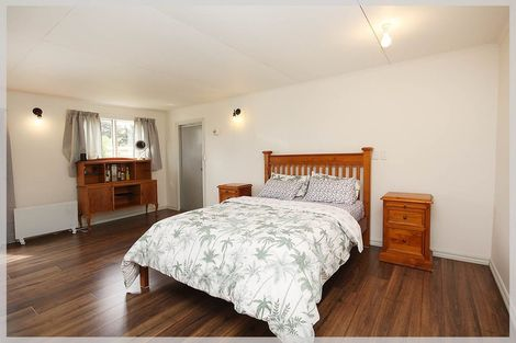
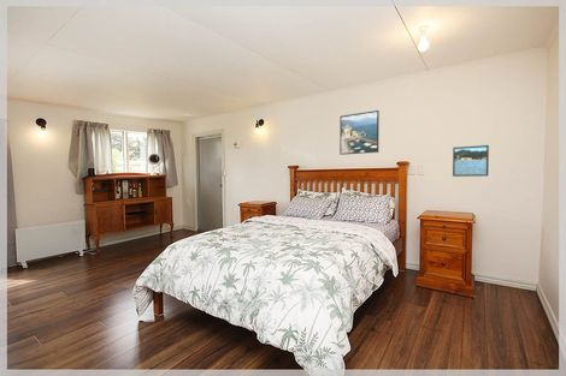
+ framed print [338,109,381,156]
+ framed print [452,144,490,178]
